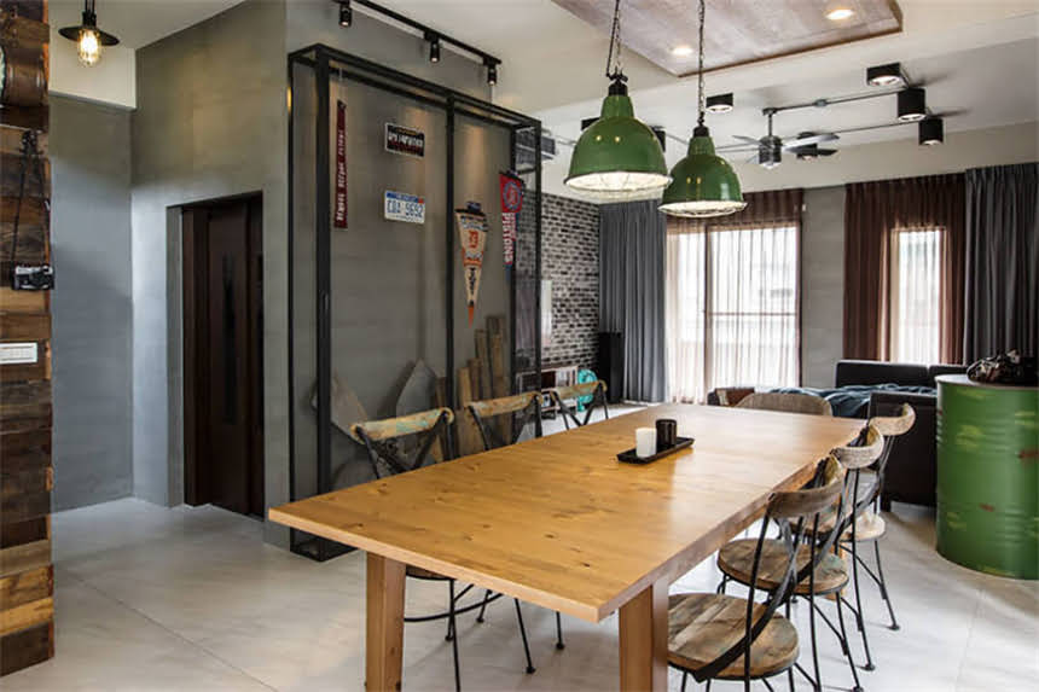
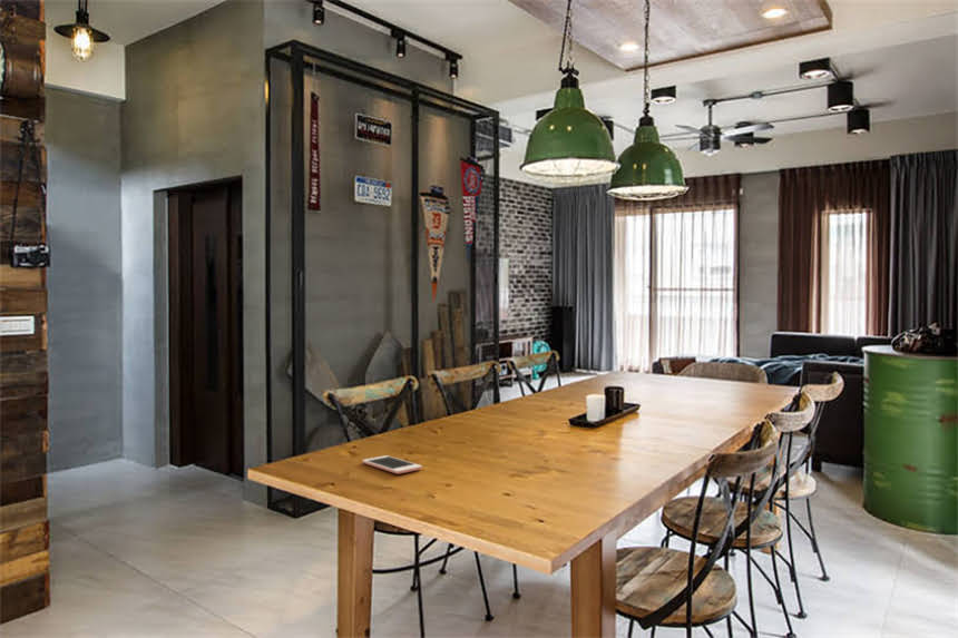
+ cell phone [361,454,423,475]
